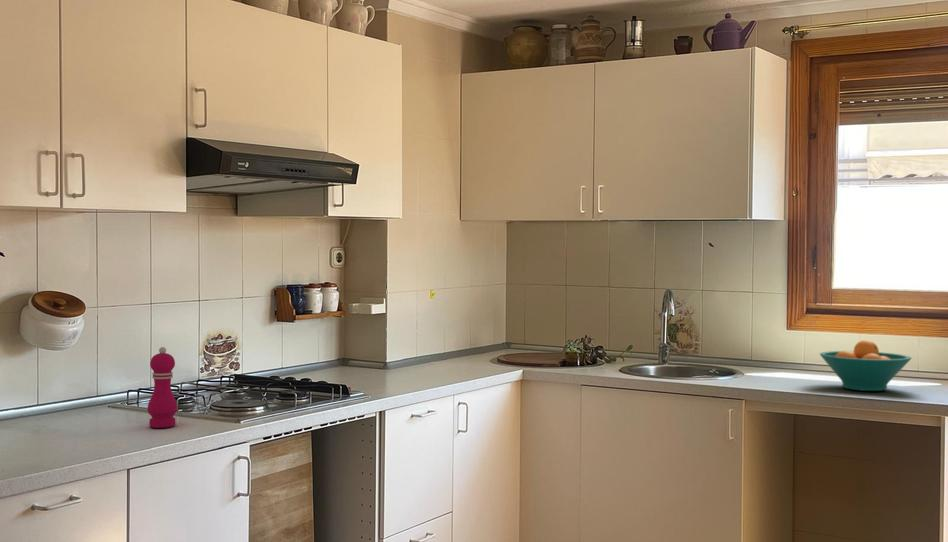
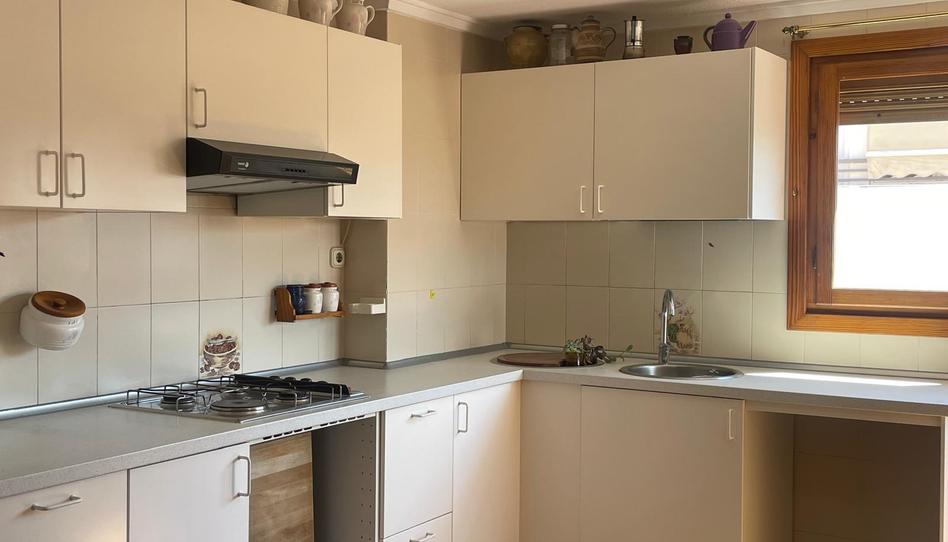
- pepper mill [147,346,178,429]
- fruit bowl [819,339,913,392]
